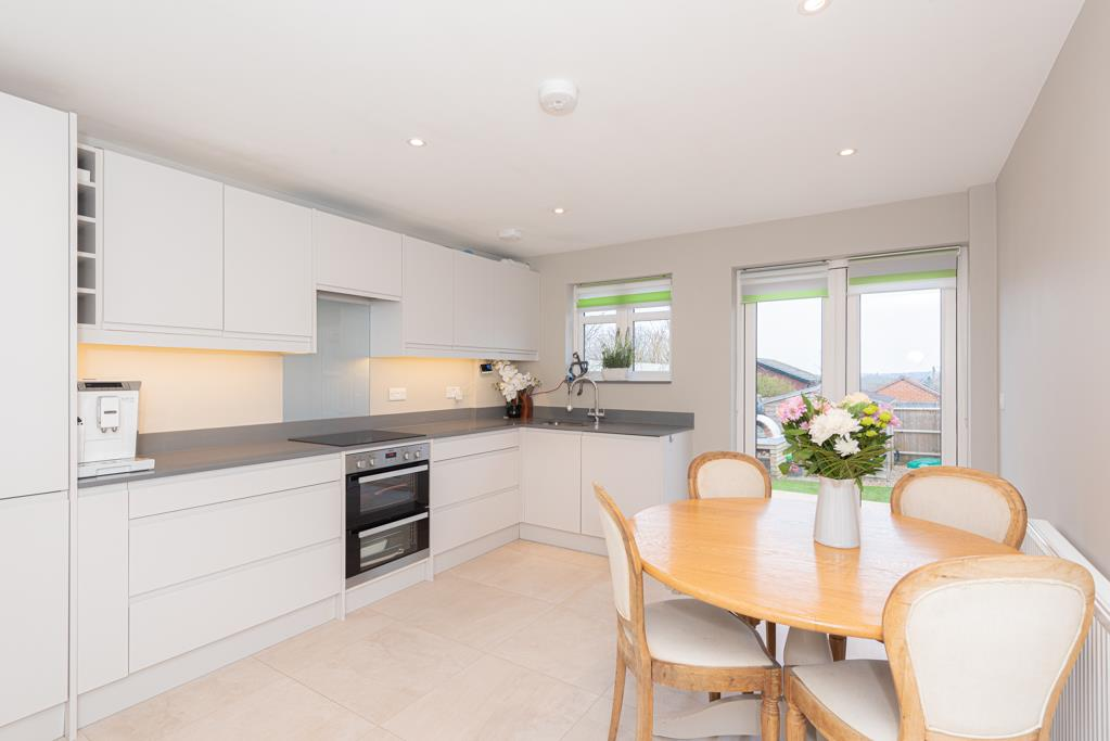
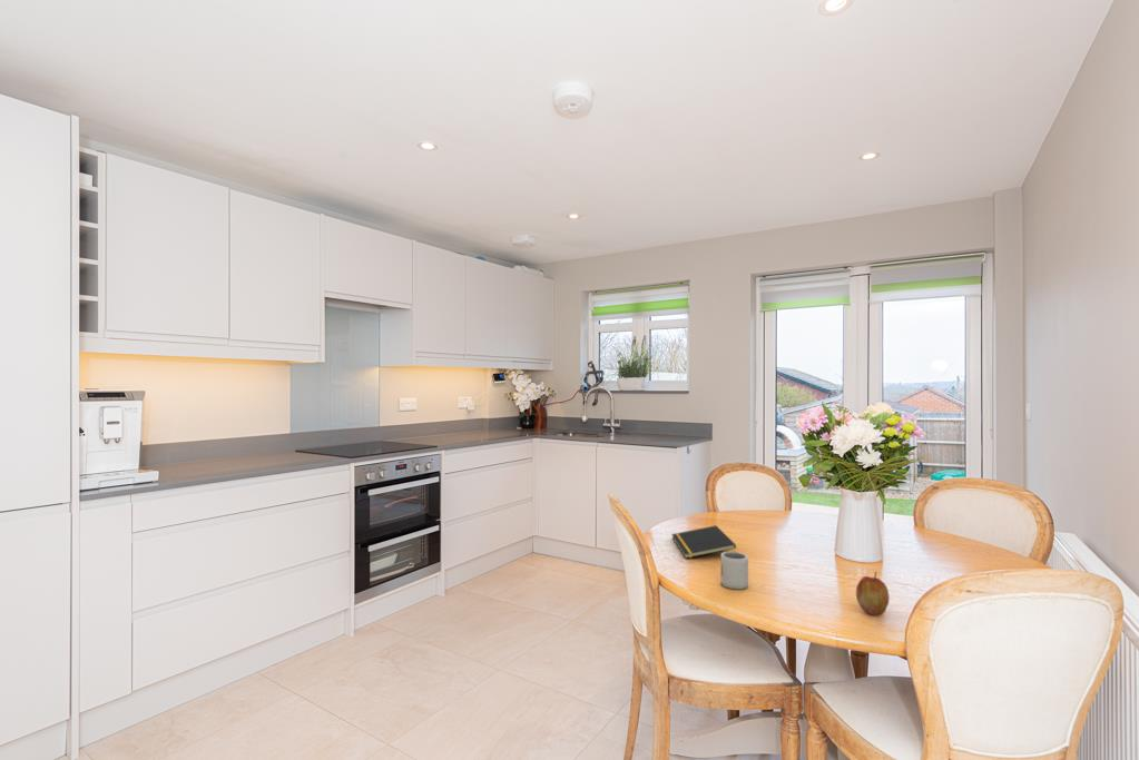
+ cup [720,551,749,591]
+ notepad [670,524,737,560]
+ apple [855,571,891,615]
